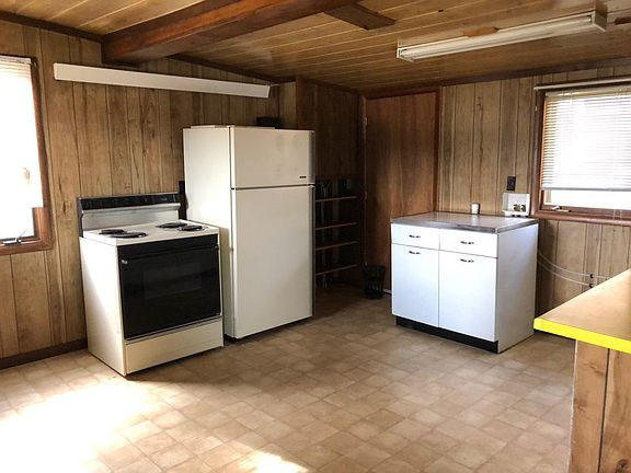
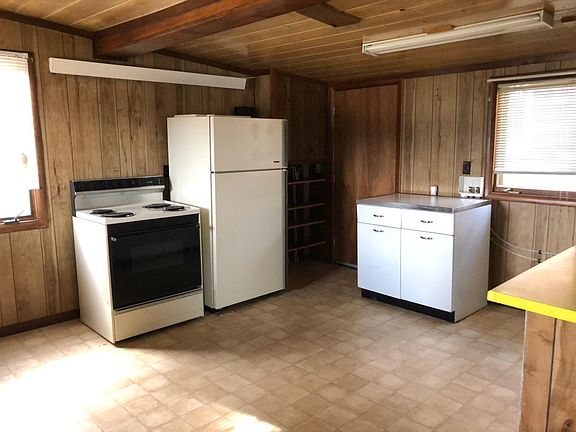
- wastebasket [359,264,388,300]
